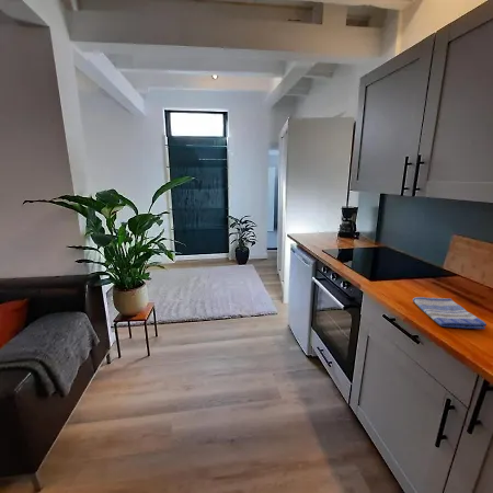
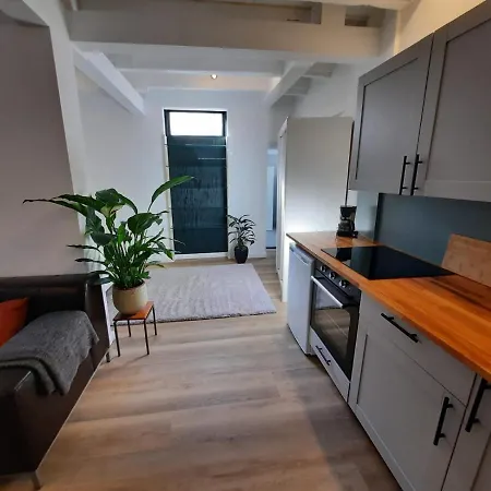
- dish towel [412,296,488,330]
